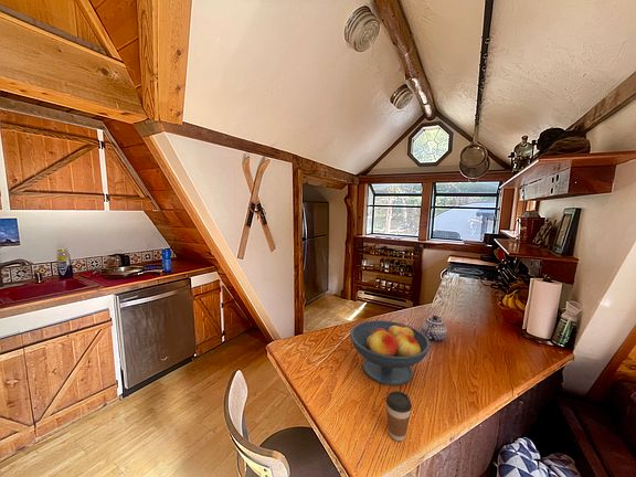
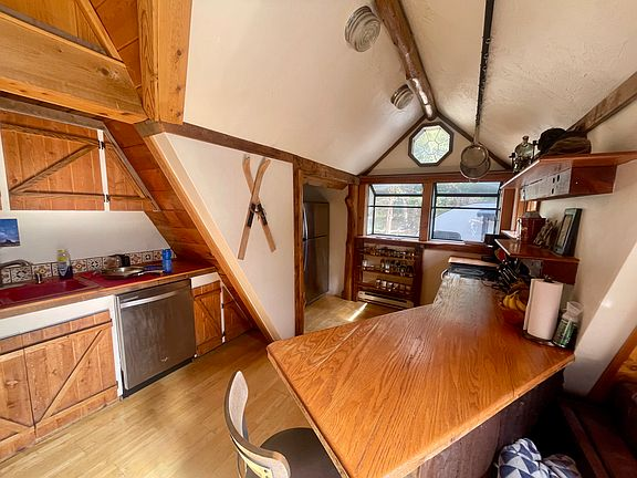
- coffee cup [385,390,413,442]
- teapot [421,315,448,342]
- fruit bowl [349,319,432,386]
